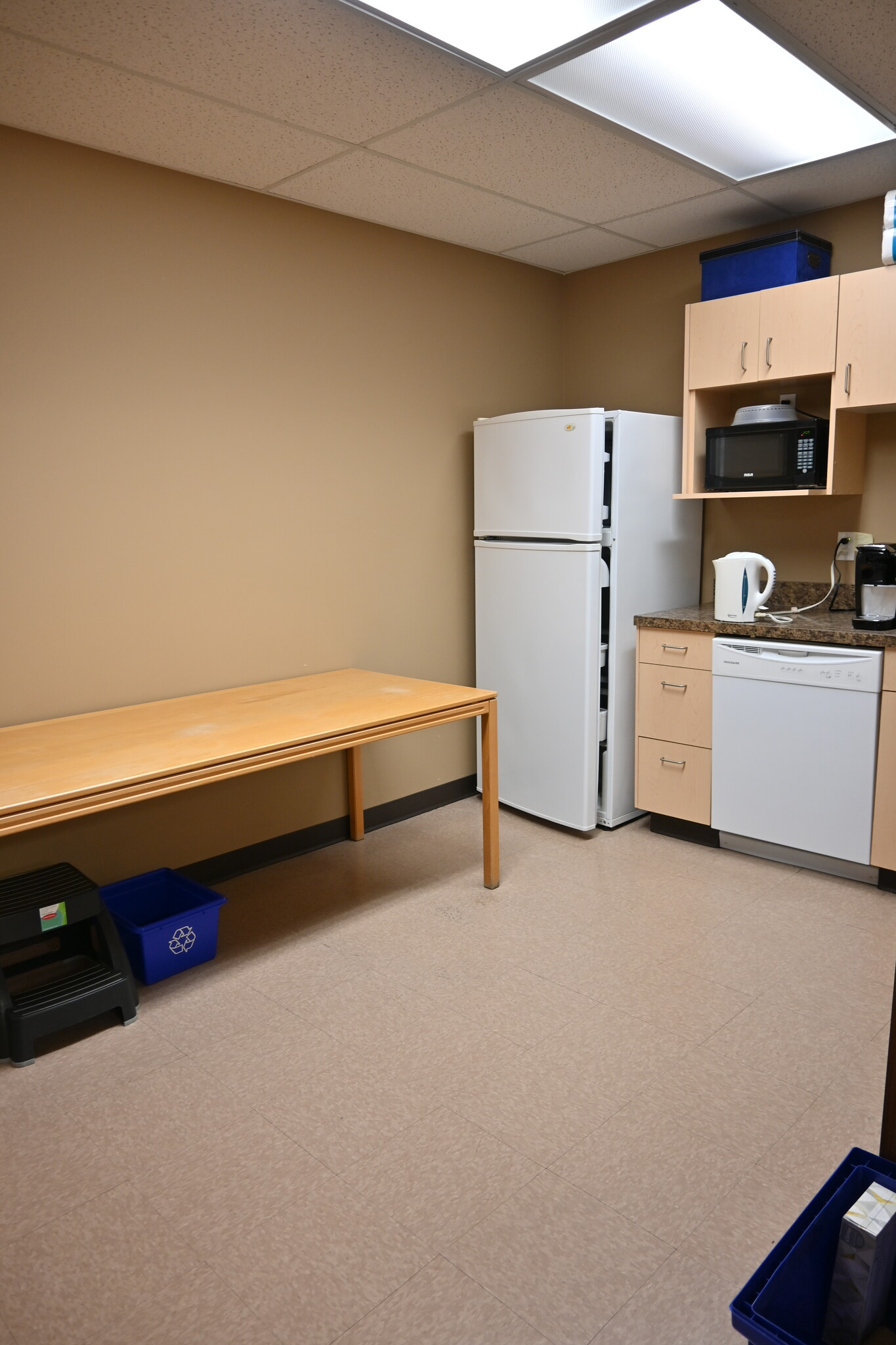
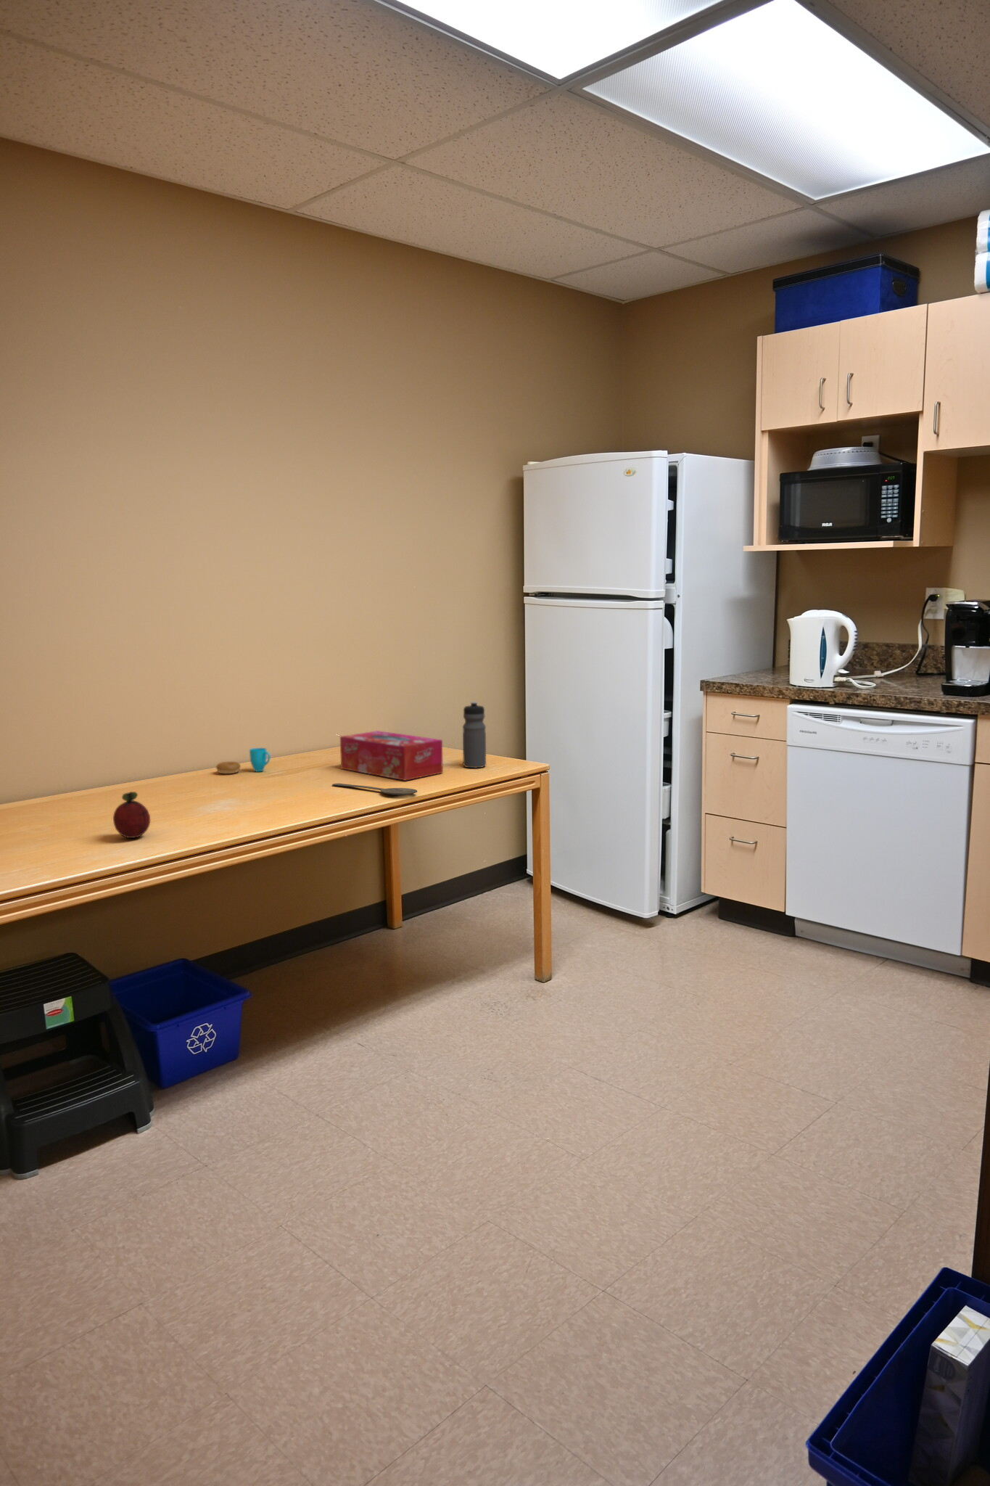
+ fruit [113,791,151,839]
+ tissue box [339,730,444,781]
+ water bottle [462,700,486,768]
+ wooden spoon [331,783,418,795]
+ cup [215,747,271,774]
